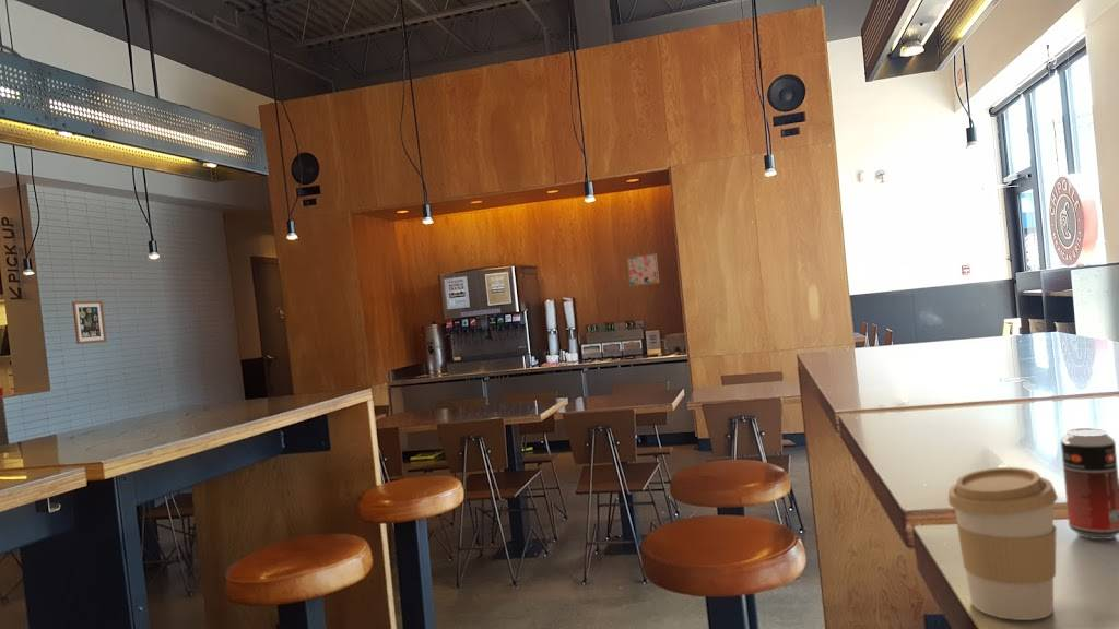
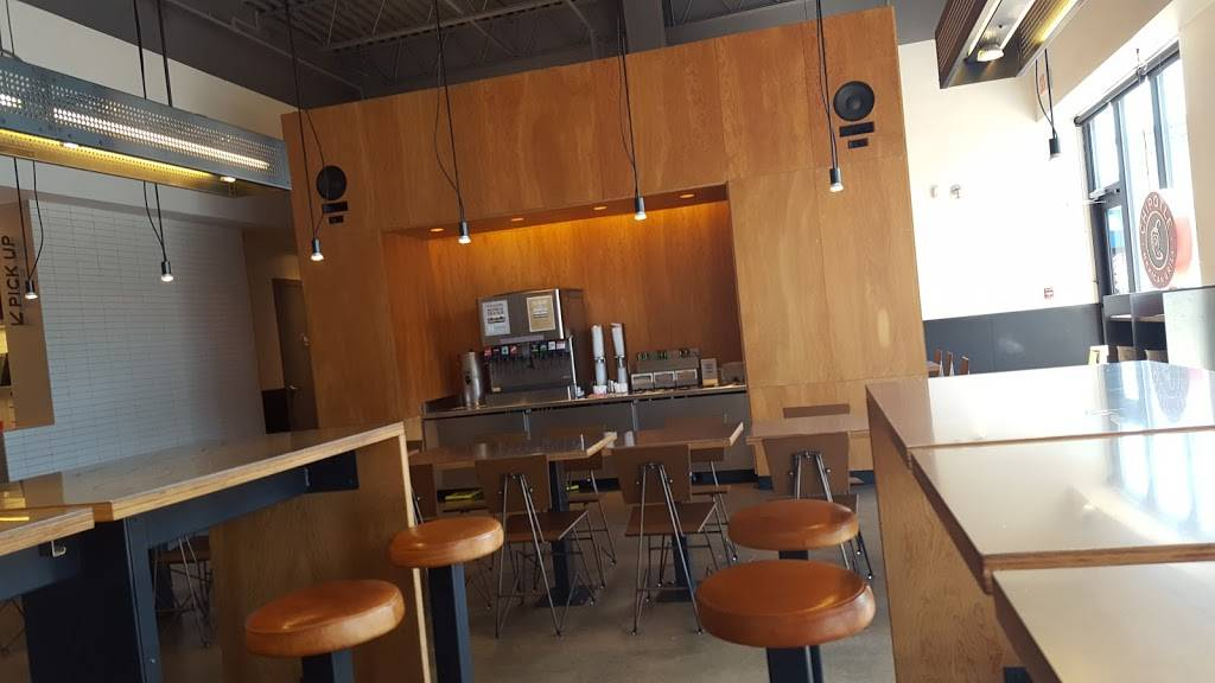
- coffee cup [947,466,1059,621]
- wall art [71,299,108,345]
- wall art [625,252,660,287]
- beverage can [1060,427,1119,541]
